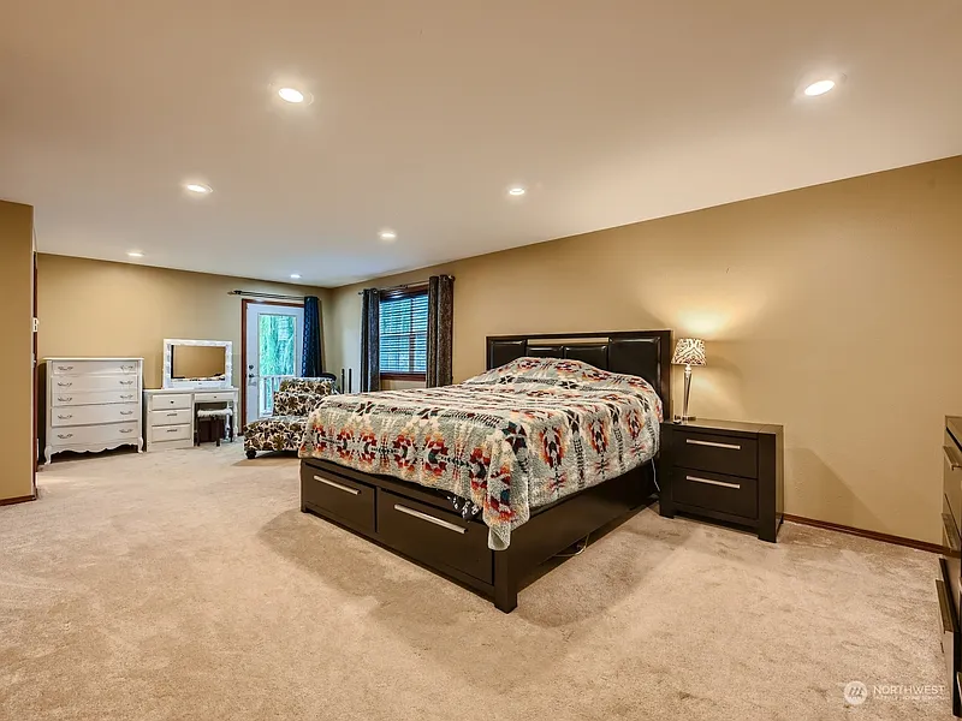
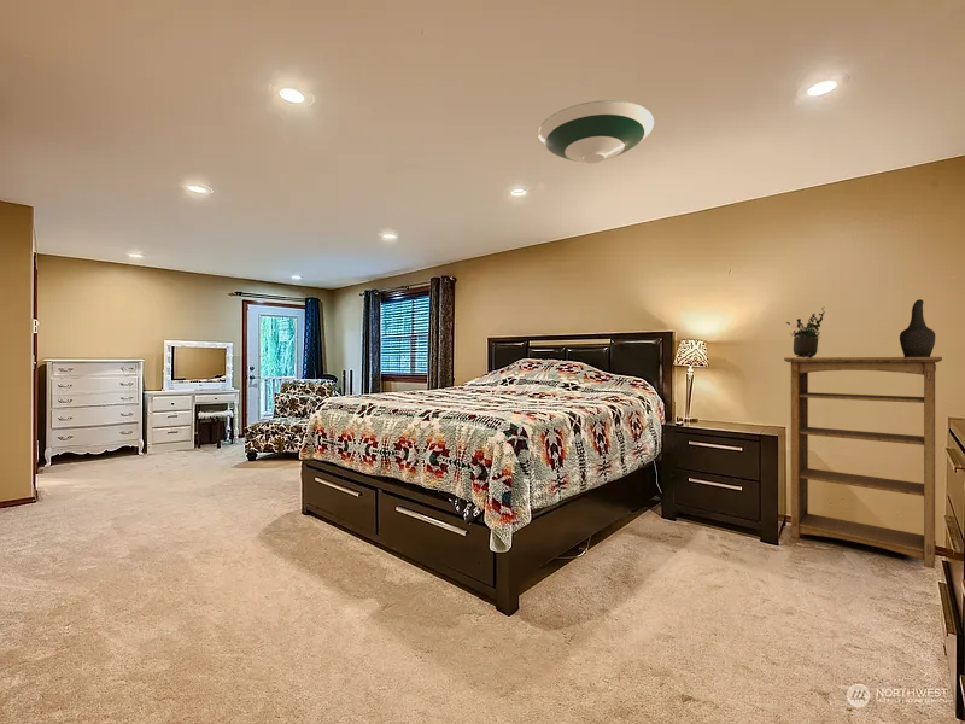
+ potted plant [785,305,826,357]
+ decorative vase [899,298,936,357]
+ bookshelf [783,356,943,570]
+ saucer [537,99,655,164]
